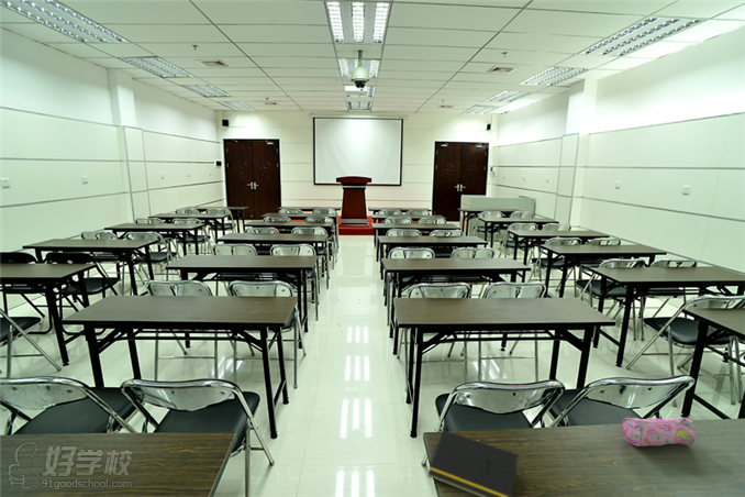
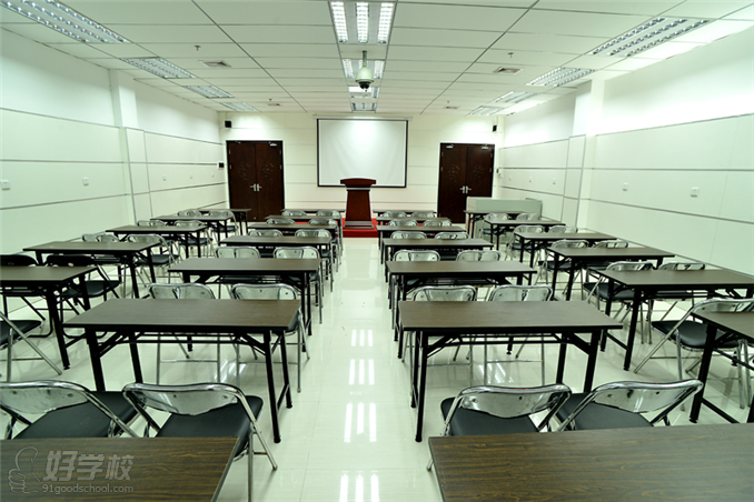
- pencil case [621,416,698,448]
- notepad [427,429,519,497]
